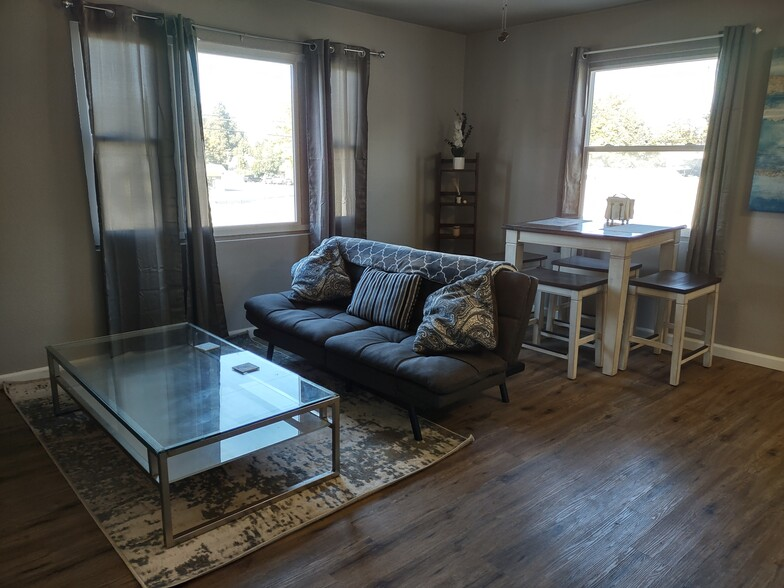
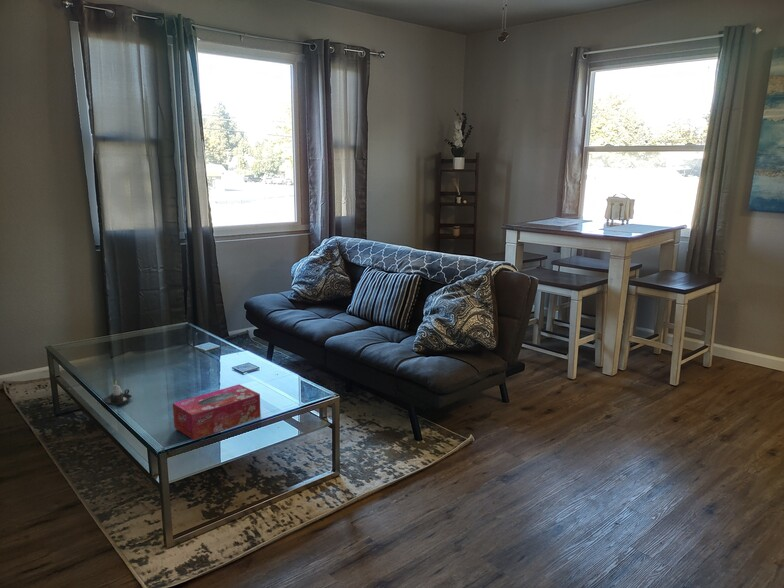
+ tissue box [172,383,262,441]
+ candle [101,380,133,406]
